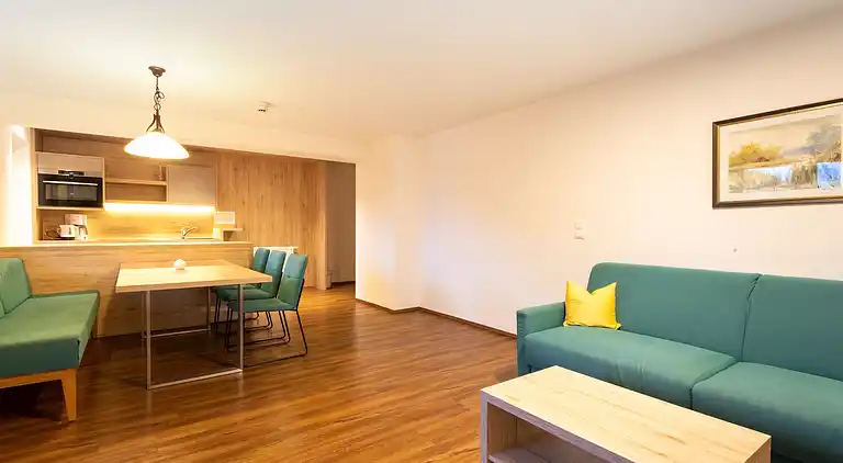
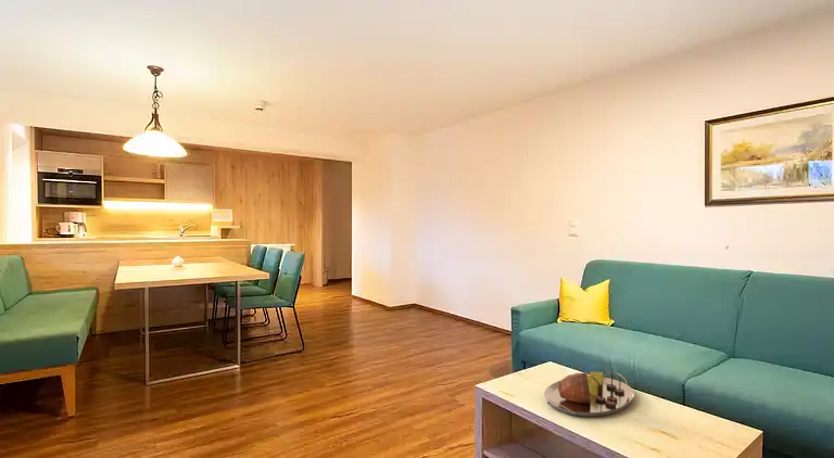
+ serving tray [543,370,635,418]
